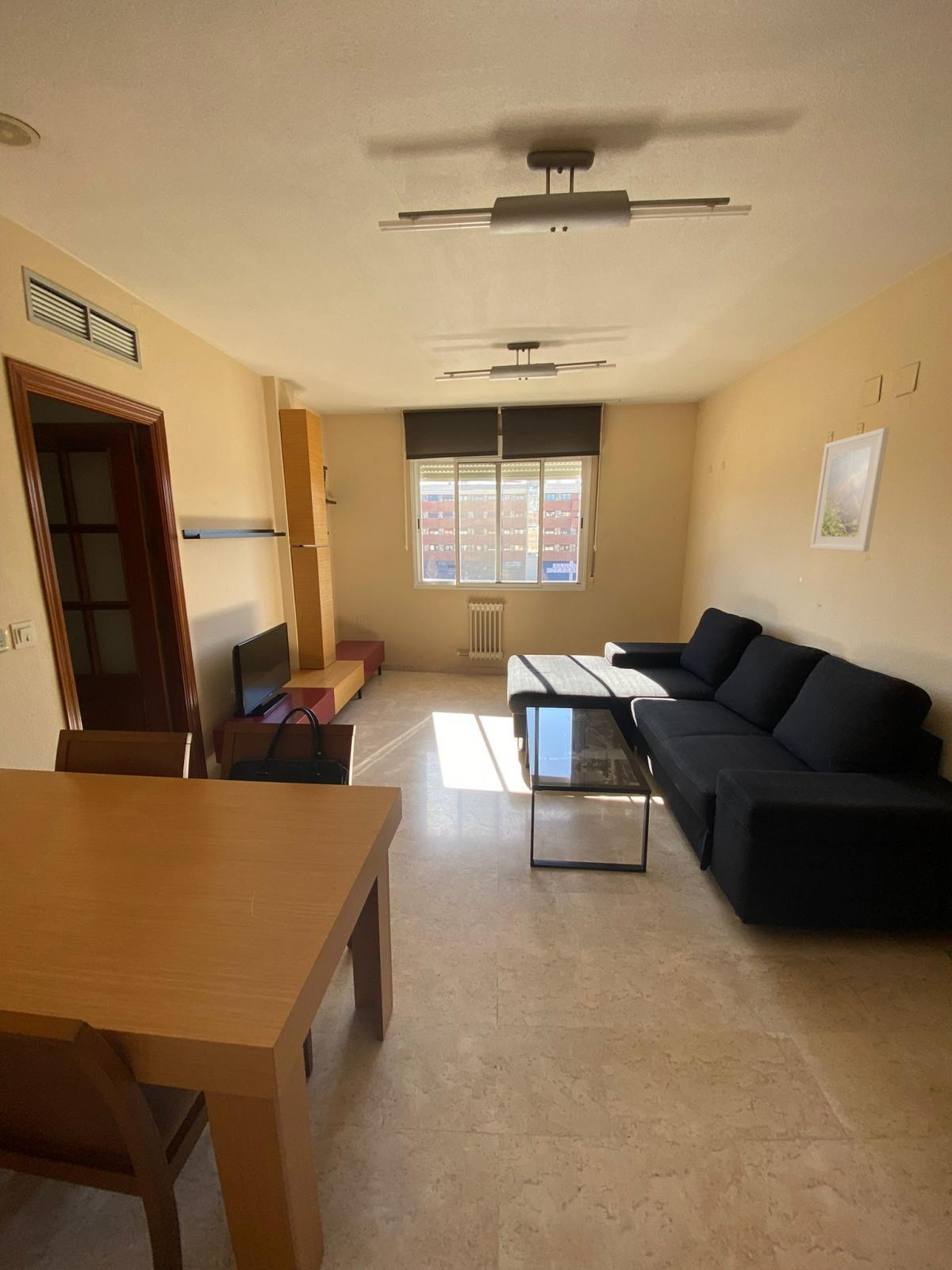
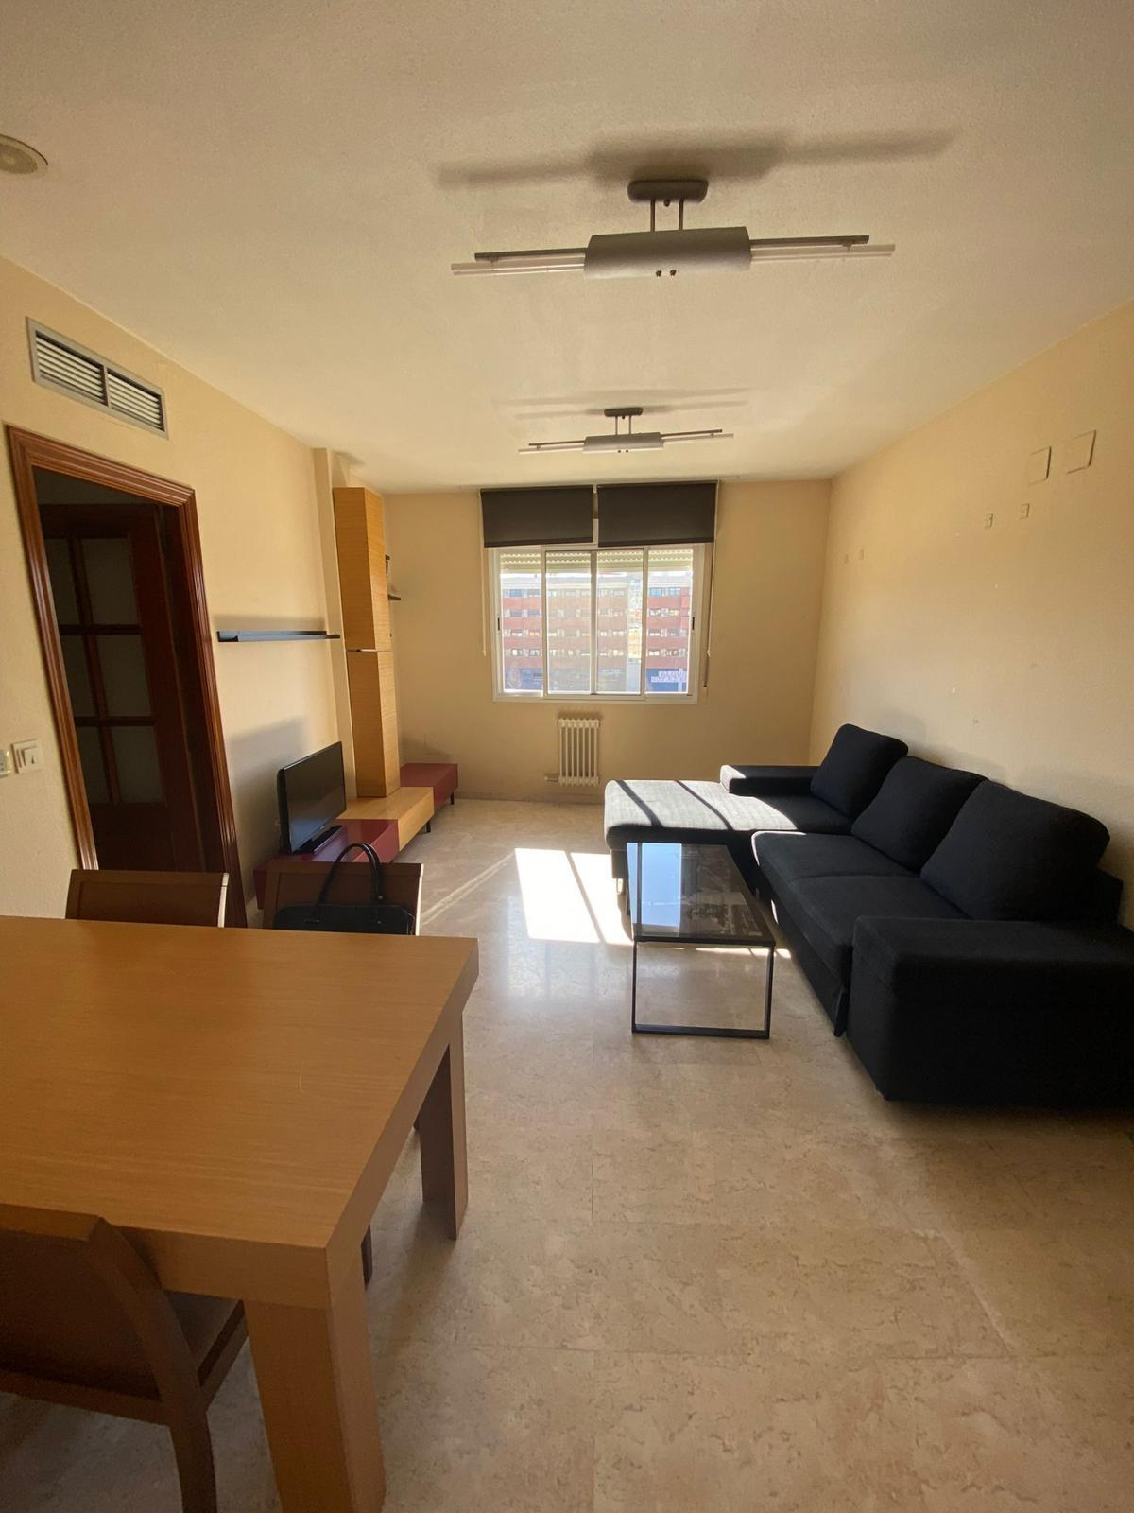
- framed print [809,427,890,552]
